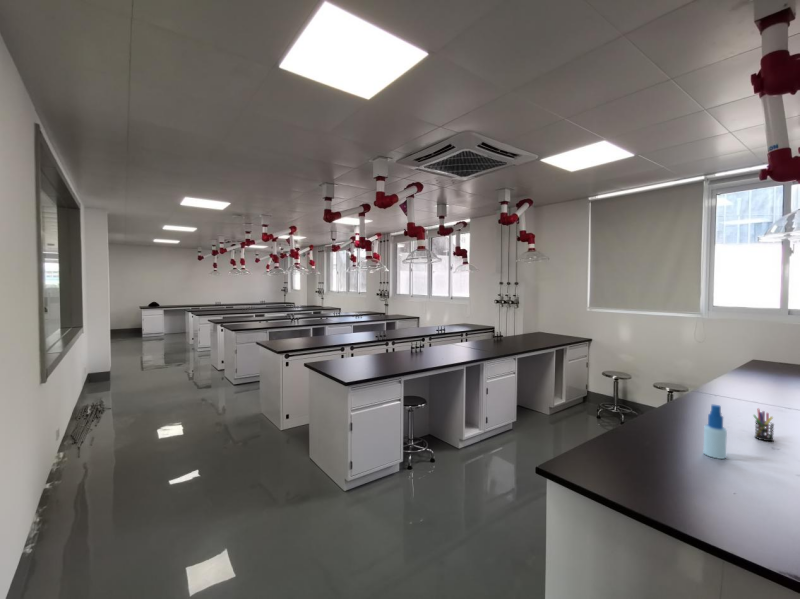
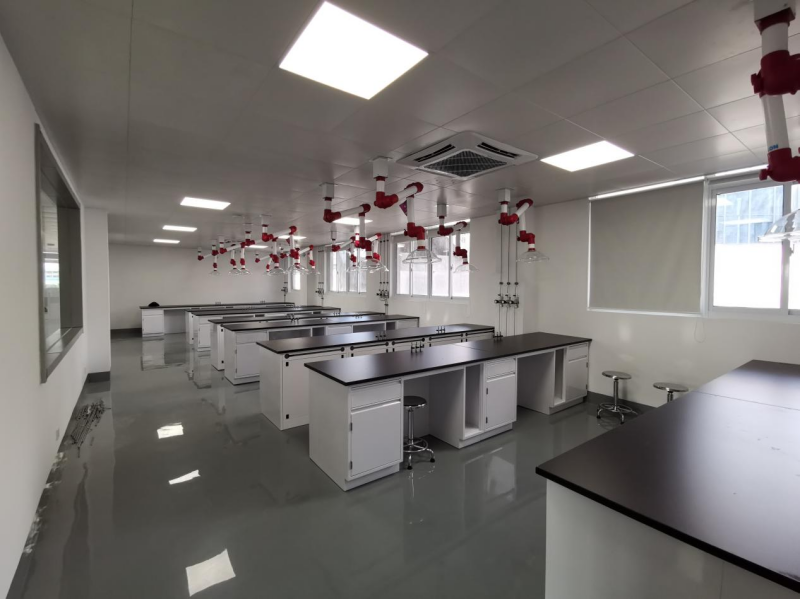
- spray bottle [702,404,728,460]
- pen holder [752,408,775,442]
